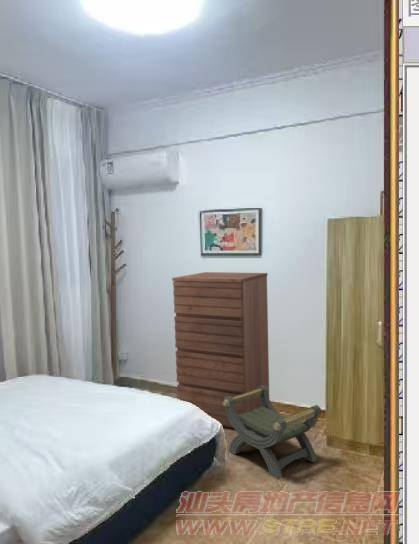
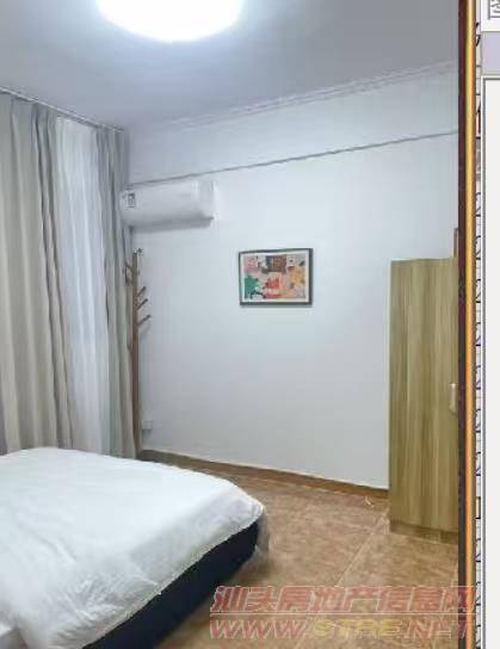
- dresser [171,271,270,430]
- stool [223,386,323,481]
